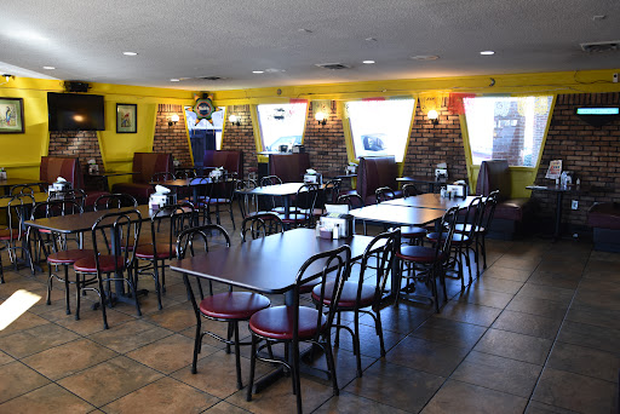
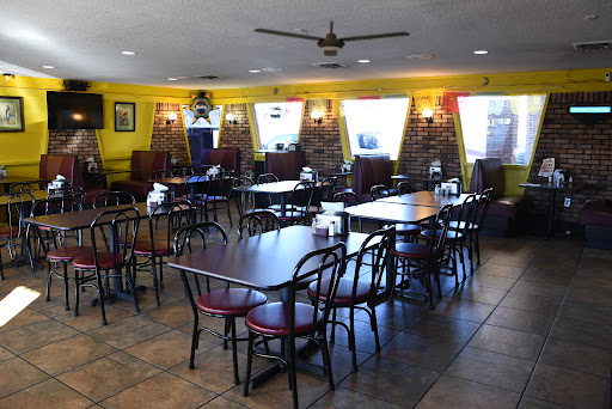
+ ceiling fan [252,20,411,57]
